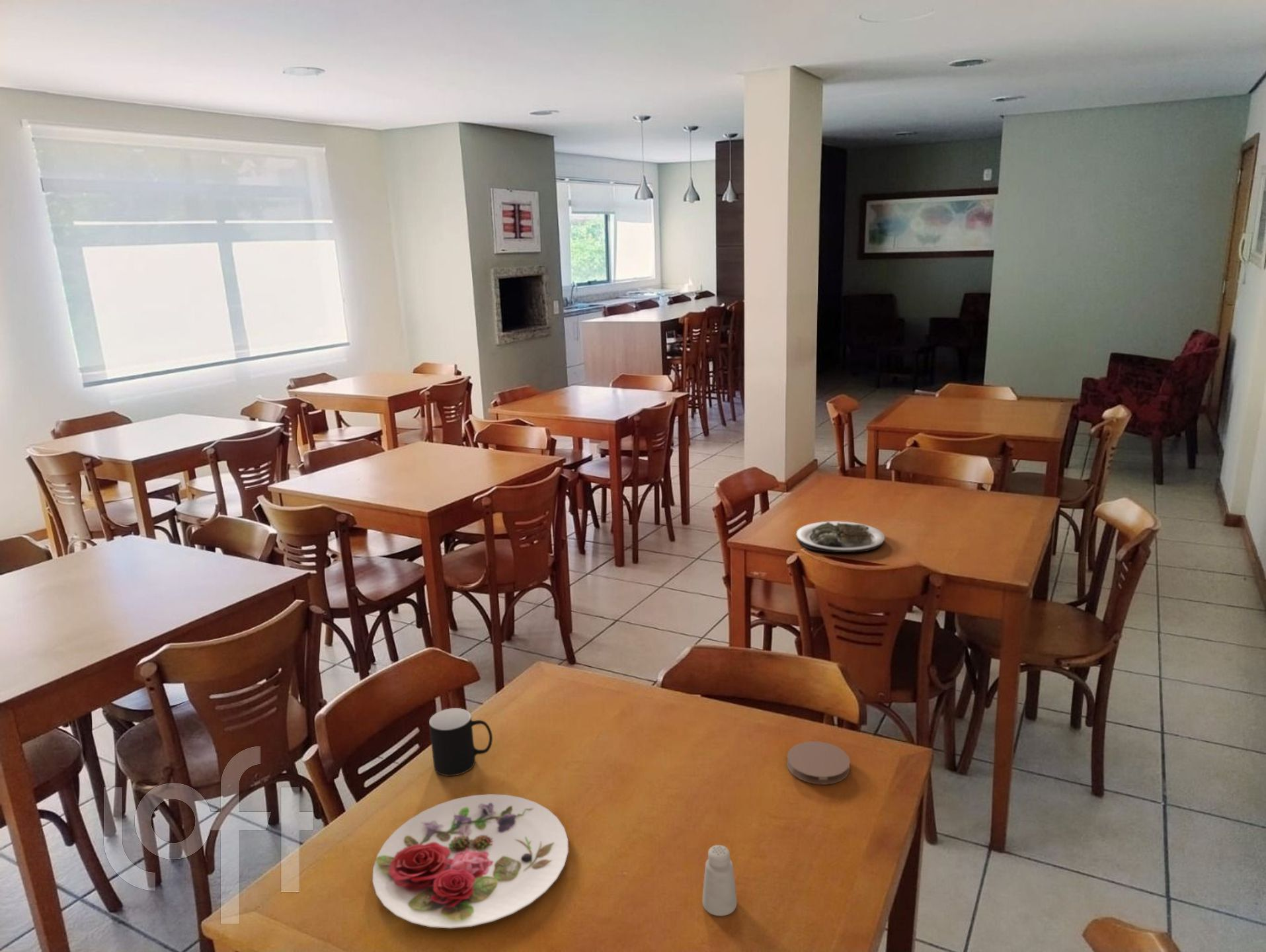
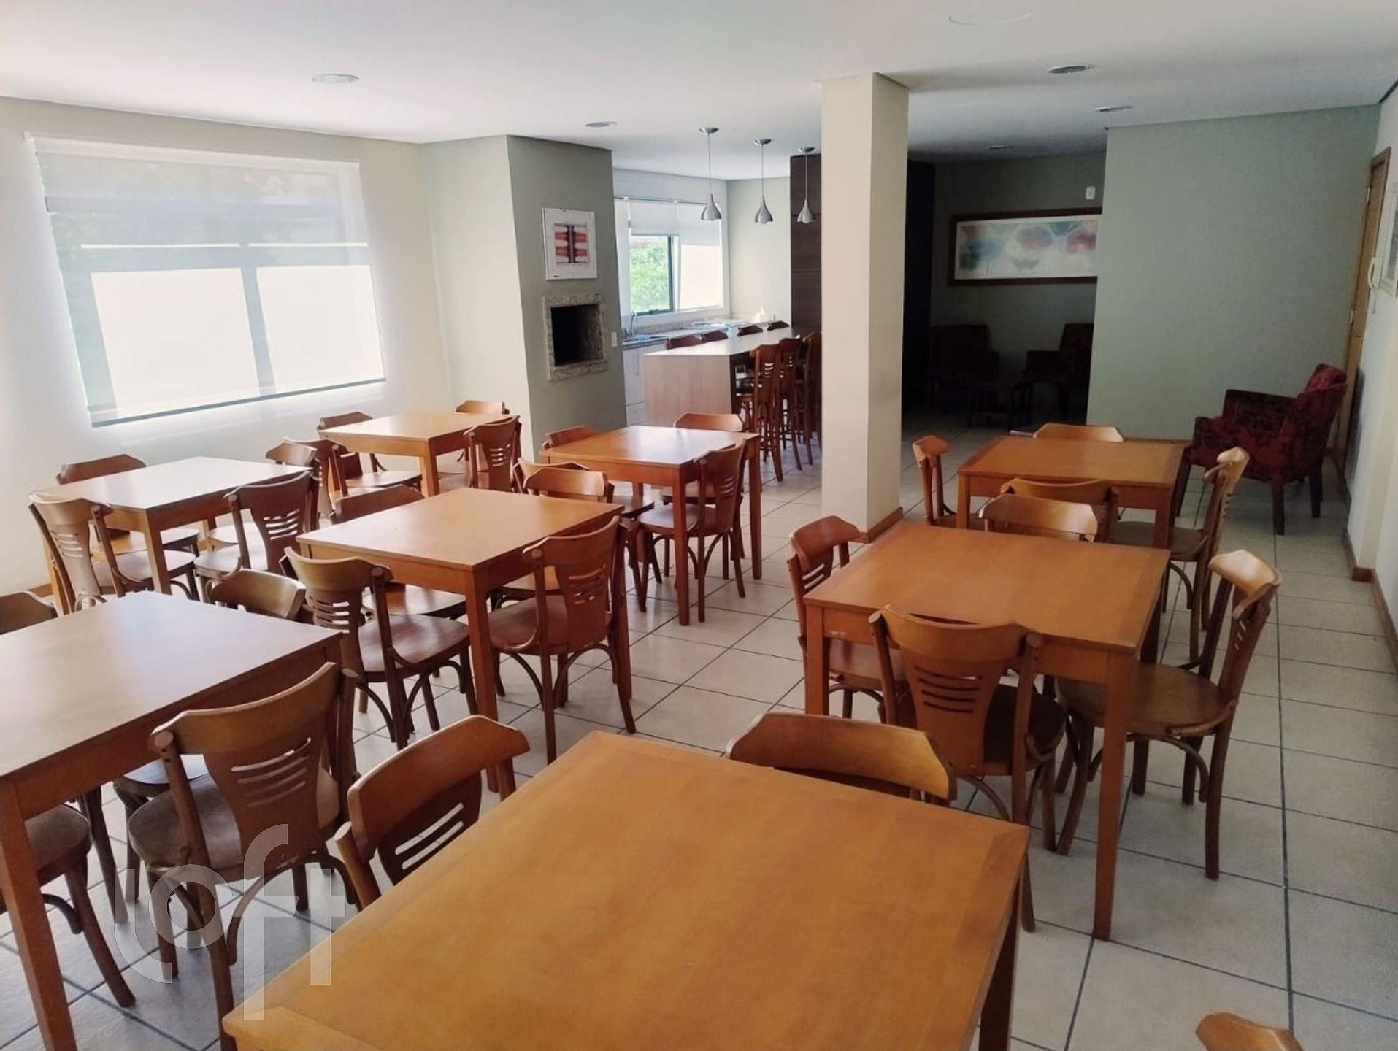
- cup [428,707,493,777]
- saltshaker [701,844,737,917]
- plate [796,521,885,553]
- plate [372,793,569,929]
- coaster [786,740,851,785]
